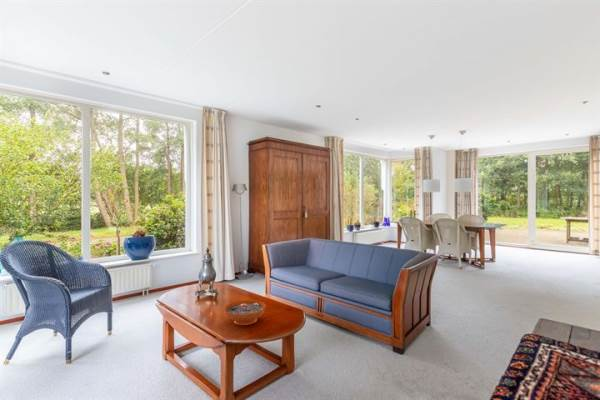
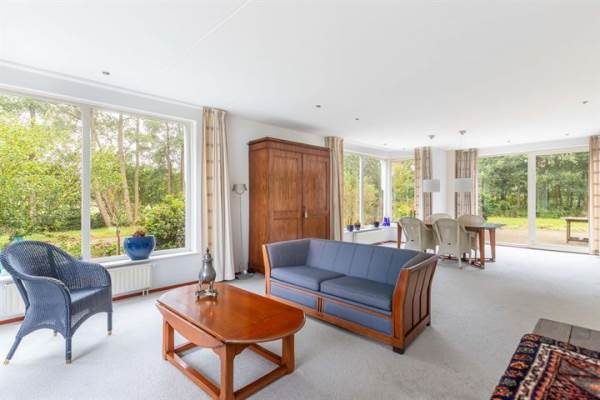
- decorative bowl [223,299,267,326]
